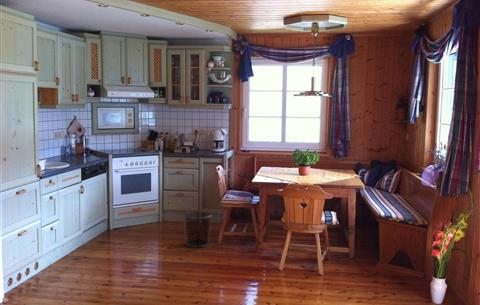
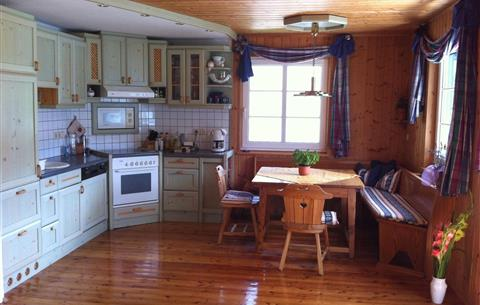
- trash can [183,210,213,248]
